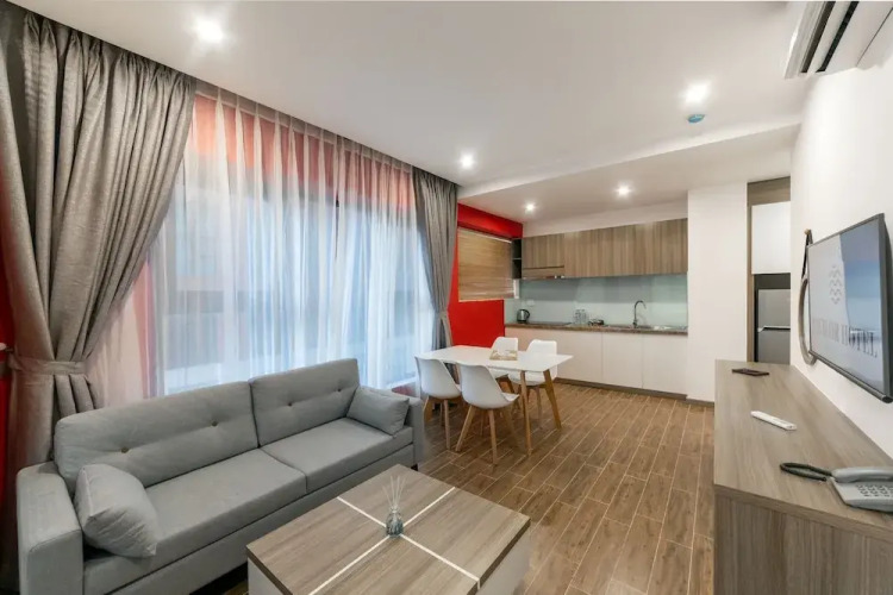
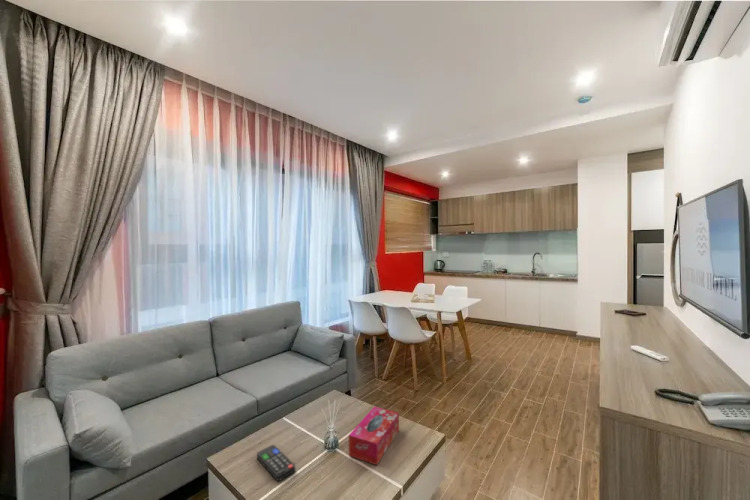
+ tissue box [348,406,400,466]
+ remote control [256,444,296,482]
